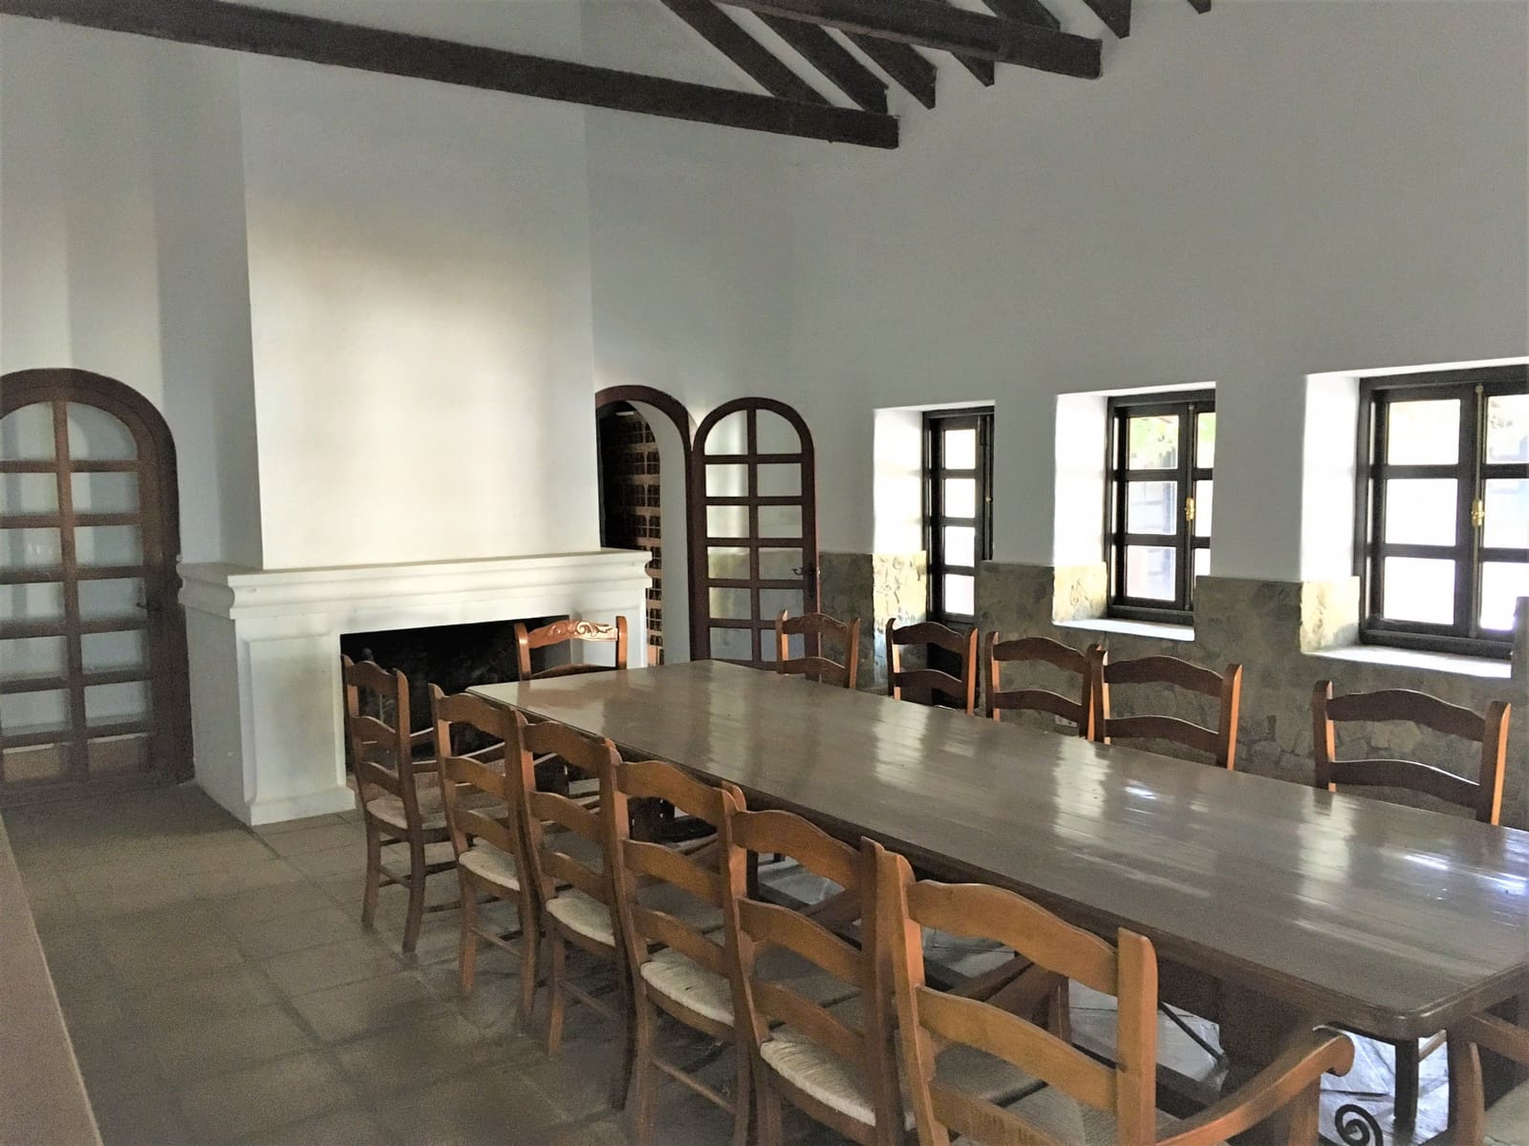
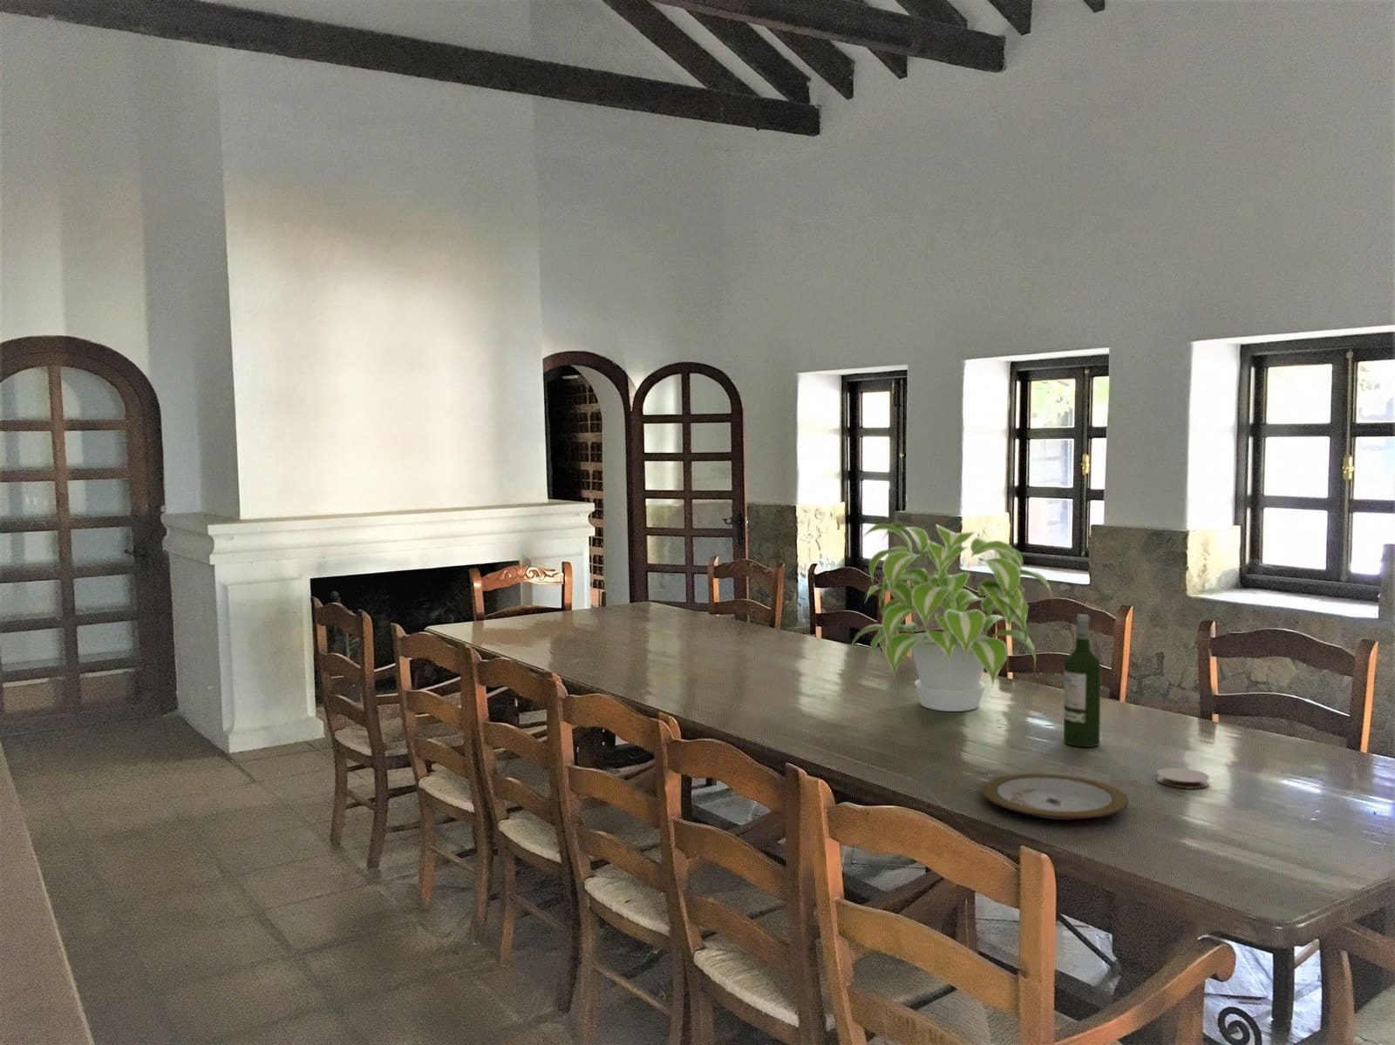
+ coaster [1157,767,1210,790]
+ wine bottle [1063,614,1102,748]
+ plant [848,521,1054,712]
+ plate [981,773,1129,820]
